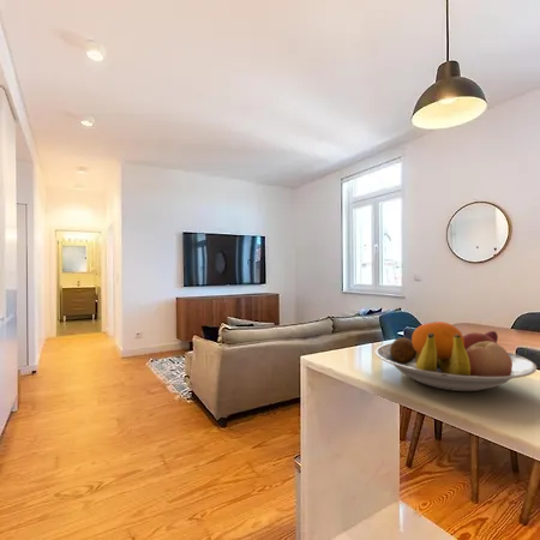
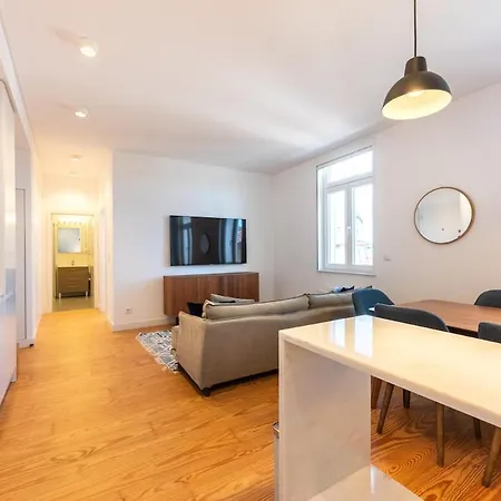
- fruit bowl [374,320,538,392]
